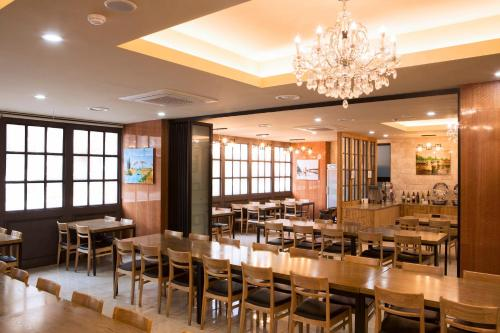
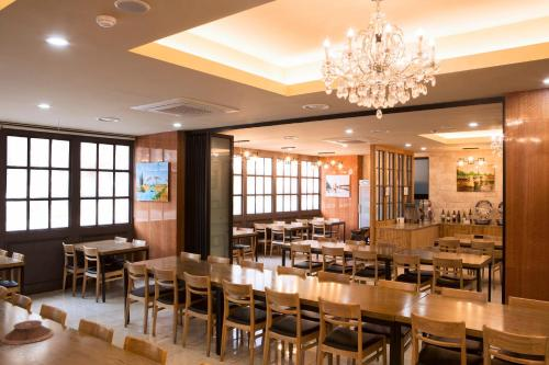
+ plate [0,319,55,345]
